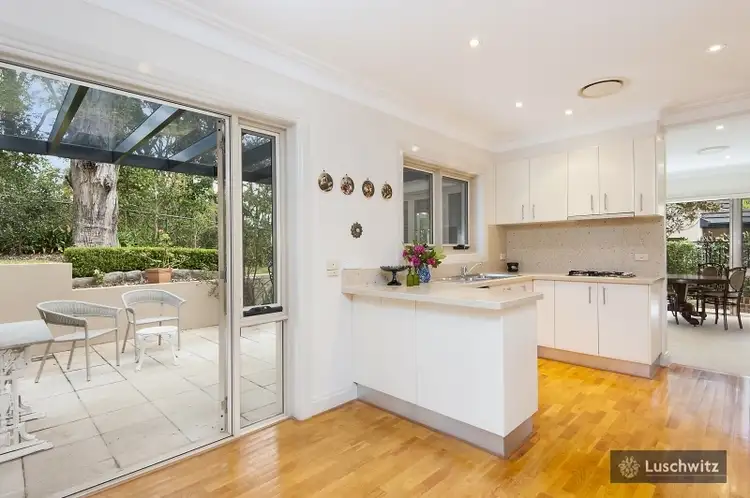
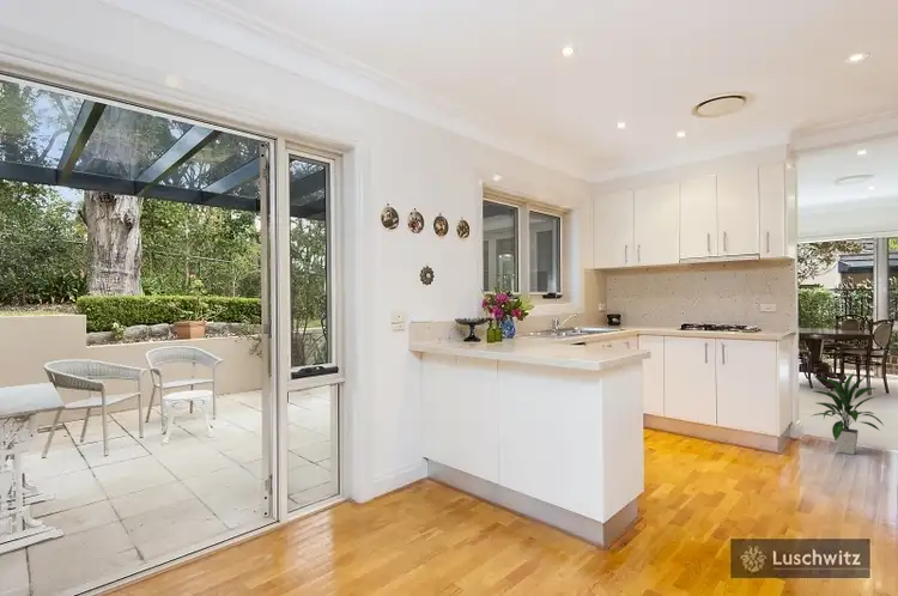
+ indoor plant [809,372,884,456]
